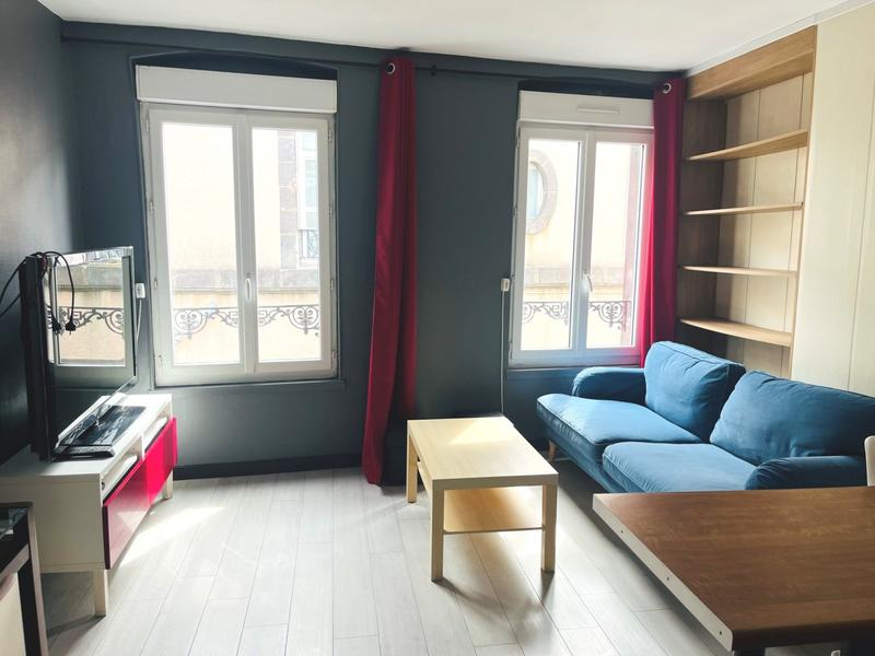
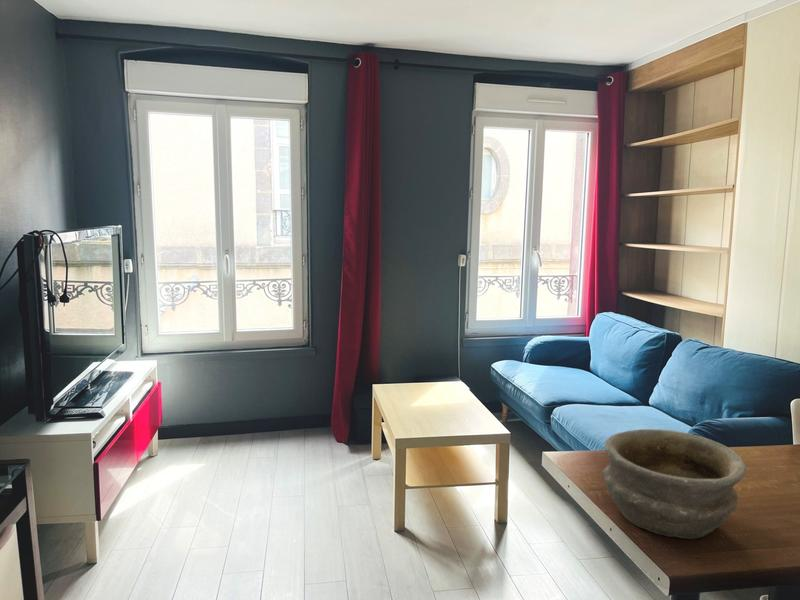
+ bowl [602,428,748,540]
